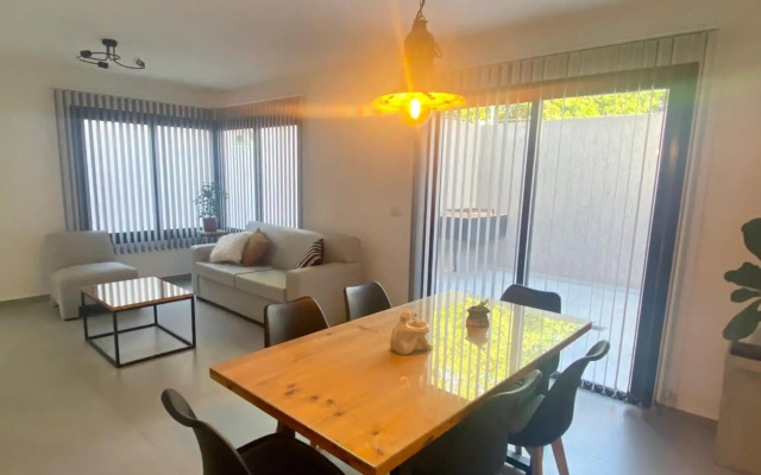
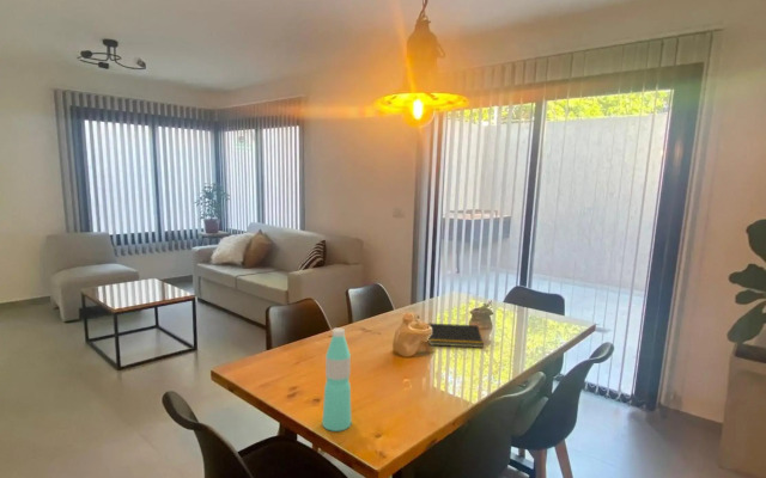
+ water bottle [321,326,353,433]
+ notepad [427,323,485,349]
